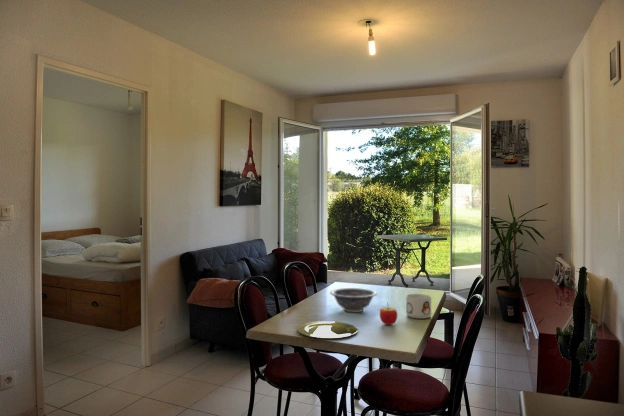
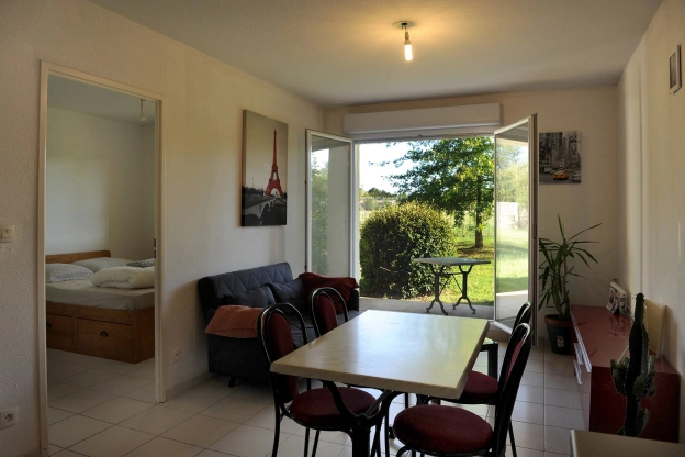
- plate [297,320,359,340]
- decorative bowl [329,287,378,313]
- mug [405,293,432,320]
- apple [379,301,398,326]
